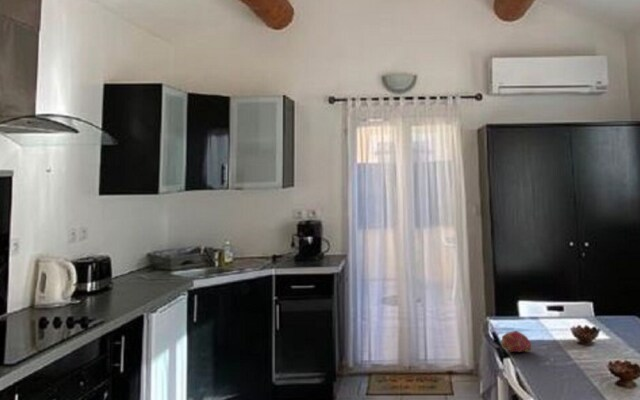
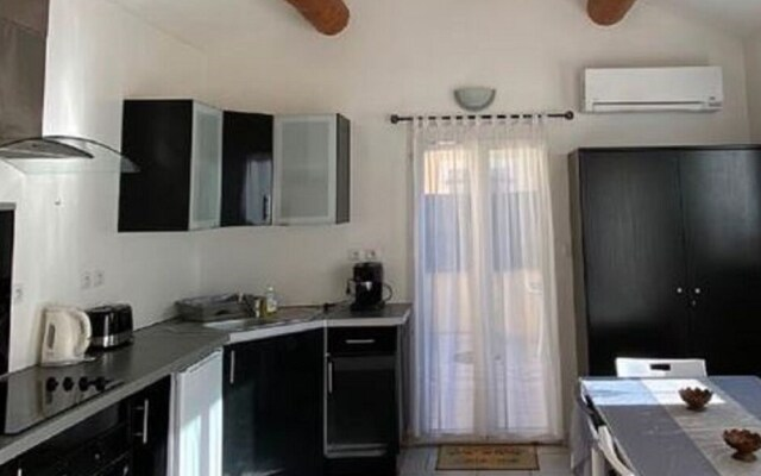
- fruit [500,330,533,353]
